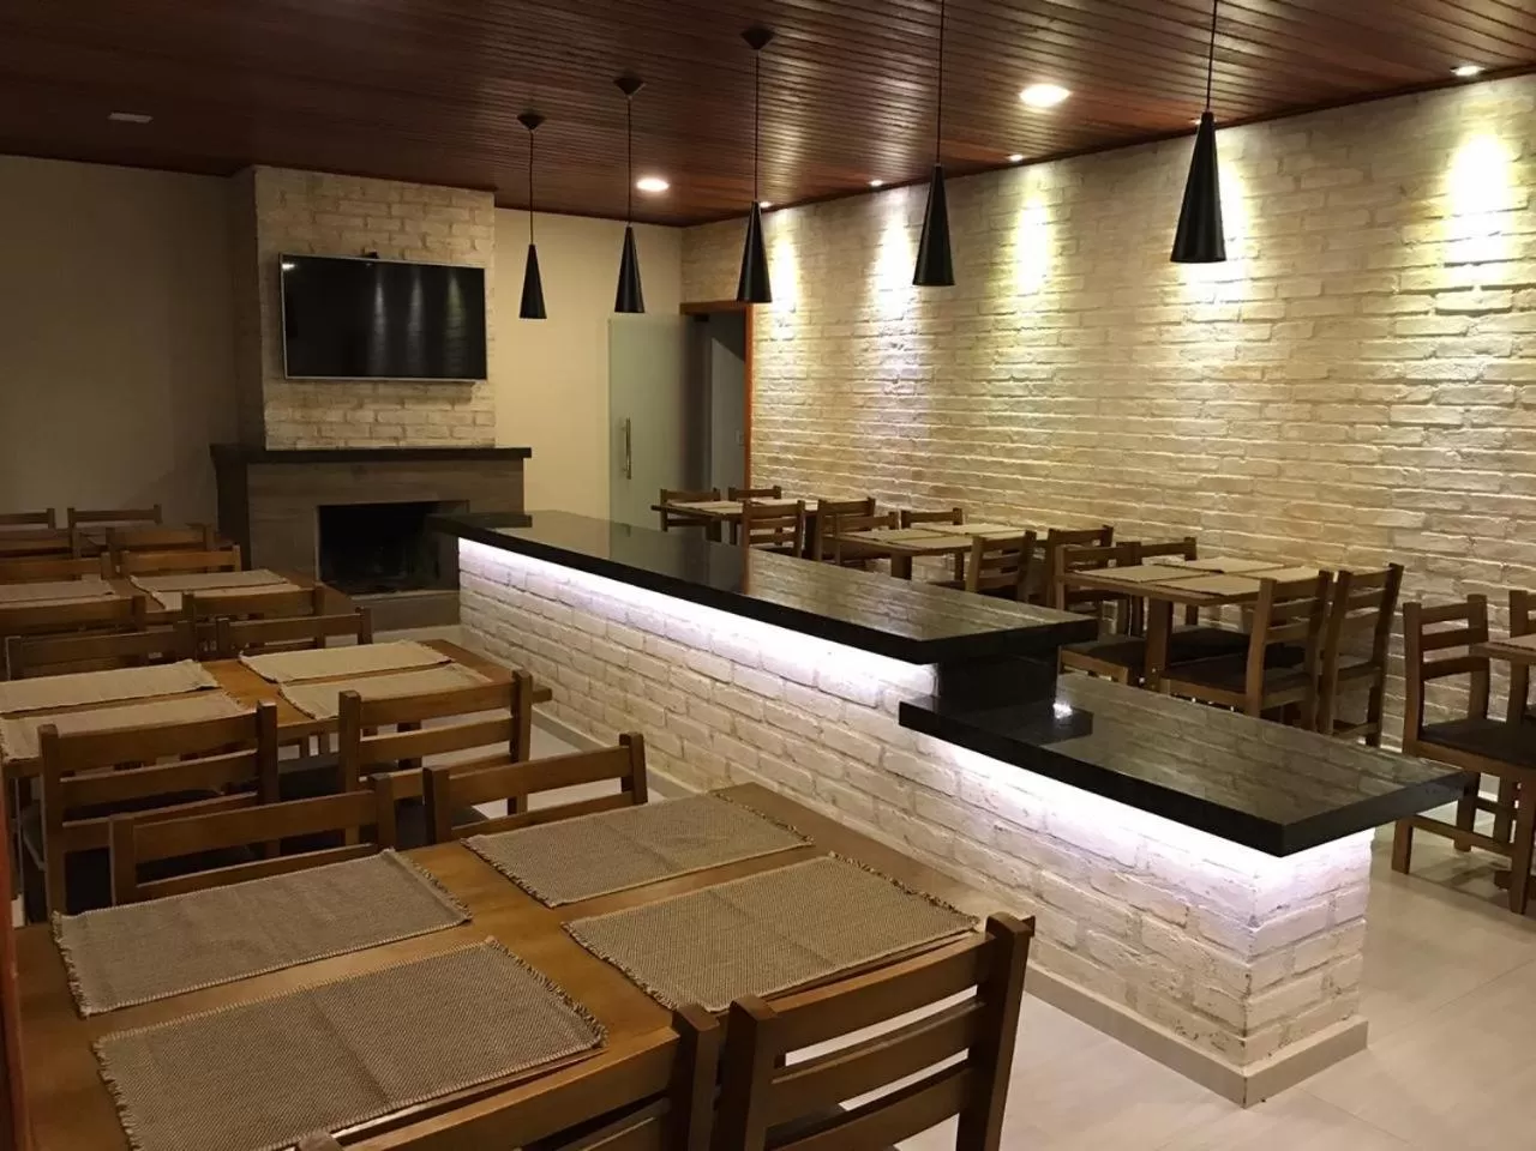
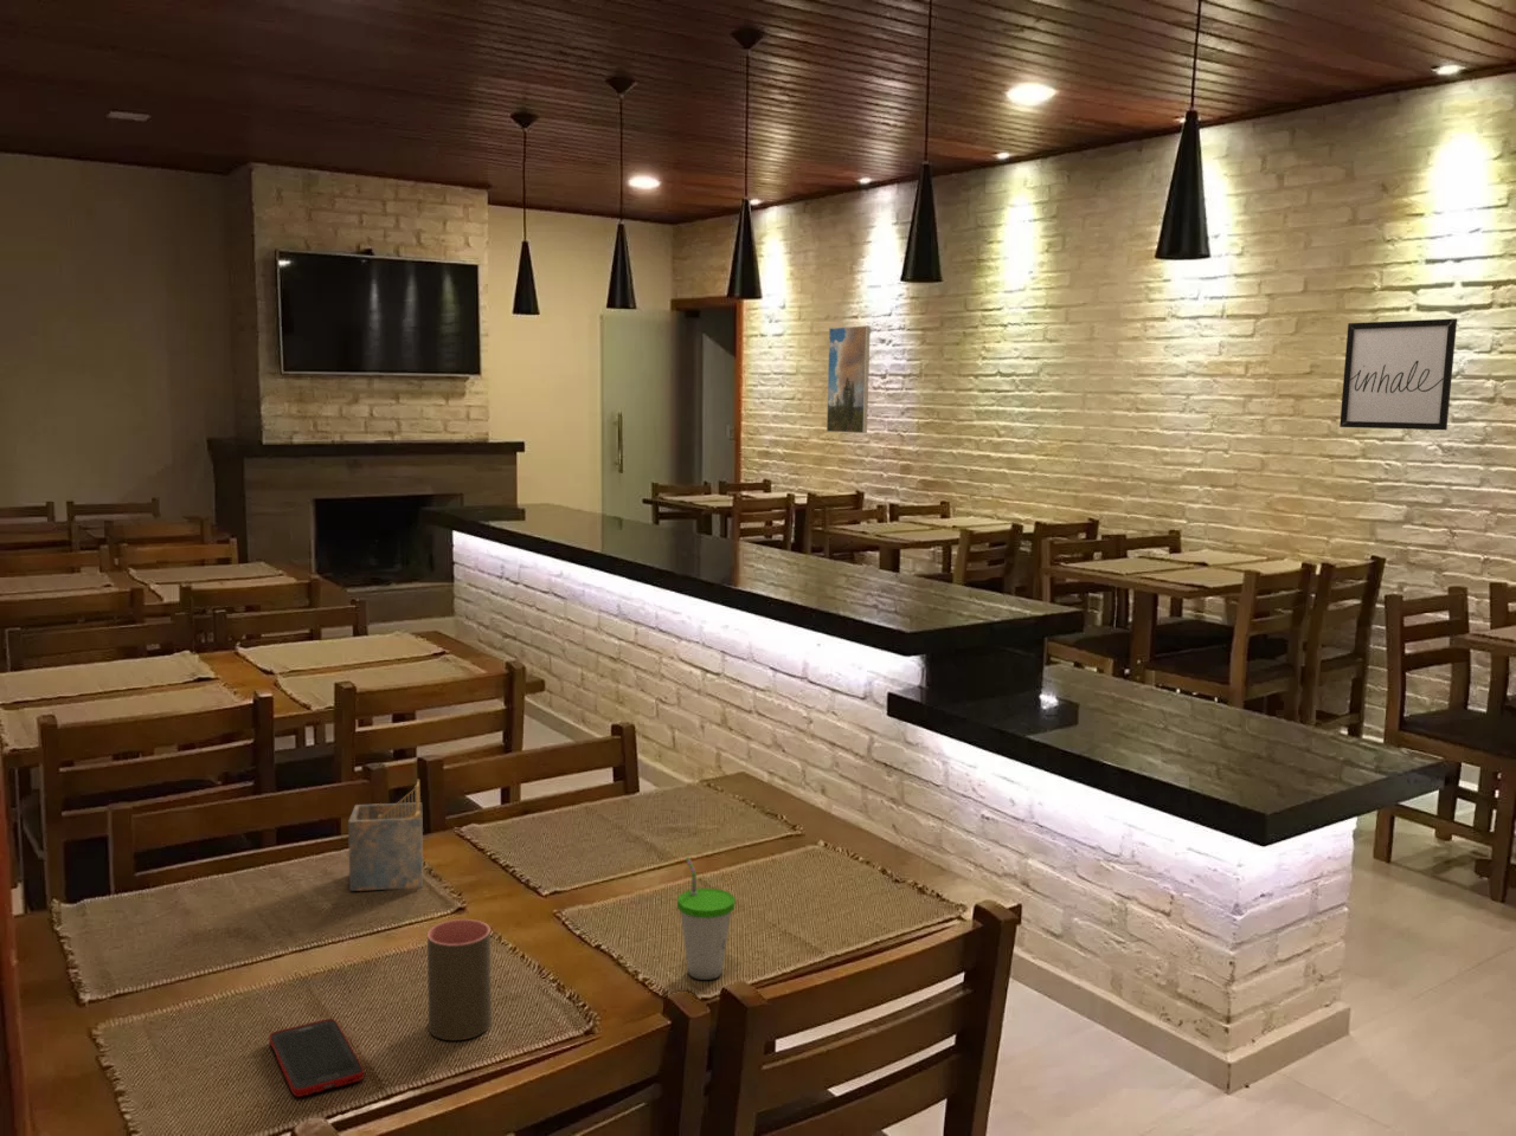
+ cup [426,919,493,1042]
+ cup [677,856,737,981]
+ wall art [1338,317,1458,431]
+ cell phone [267,1018,365,1098]
+ napkin holder [347,779,424,893]
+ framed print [826,325,871,434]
